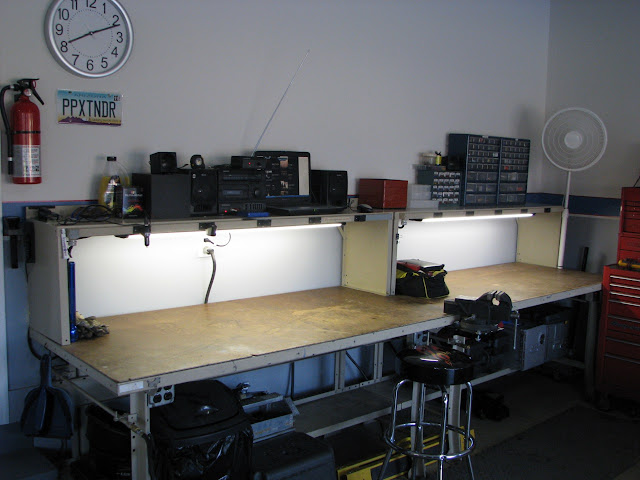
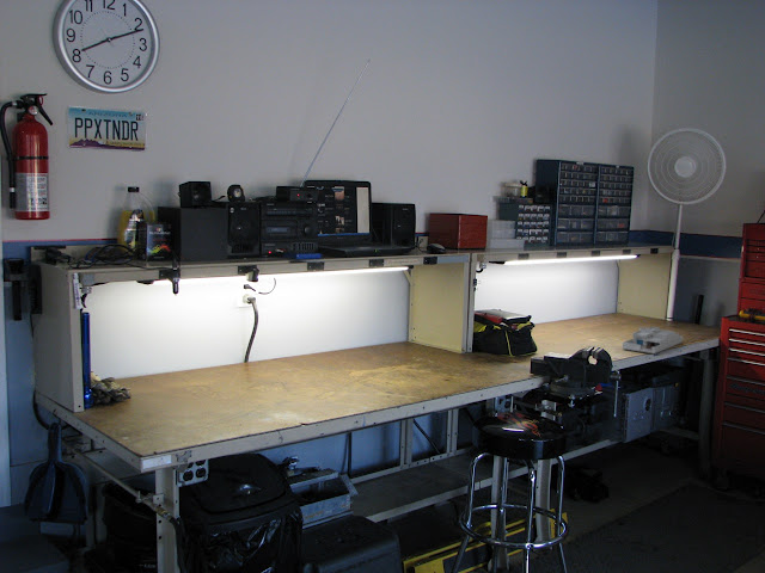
+ desk organizer [622,326,684,355]
